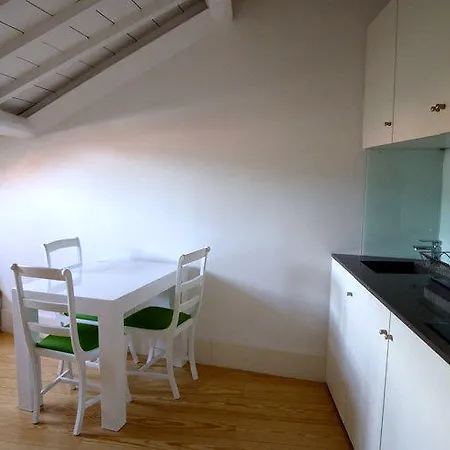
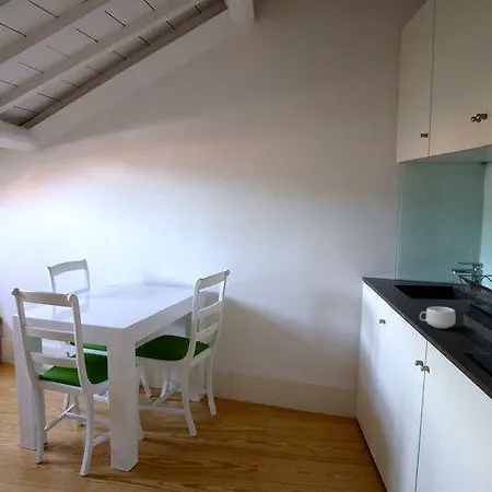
+ mug [419,305,456,329]
